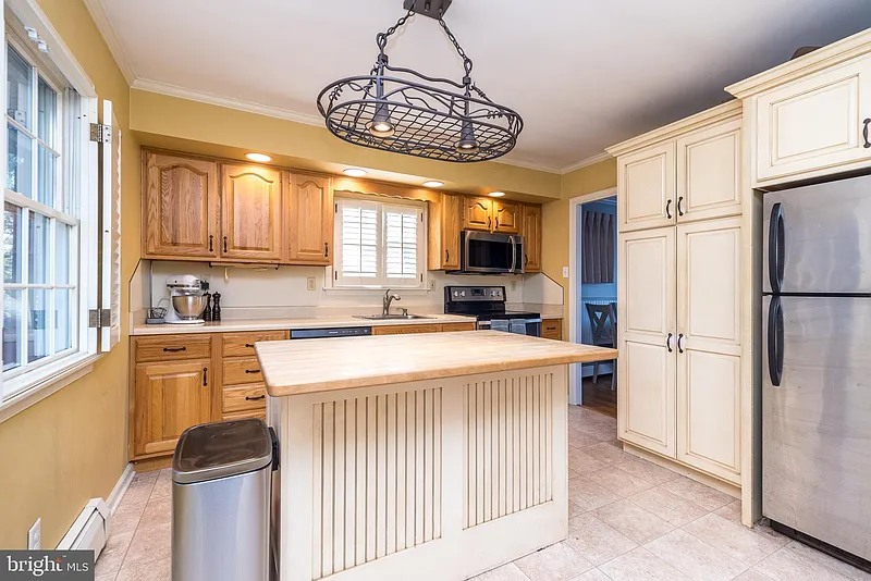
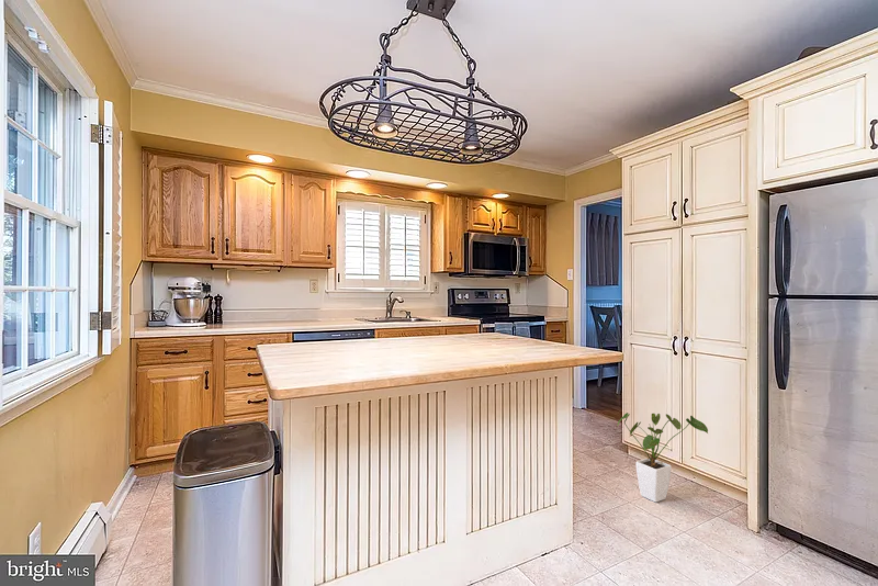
+ house plant [617,412,709,503]
